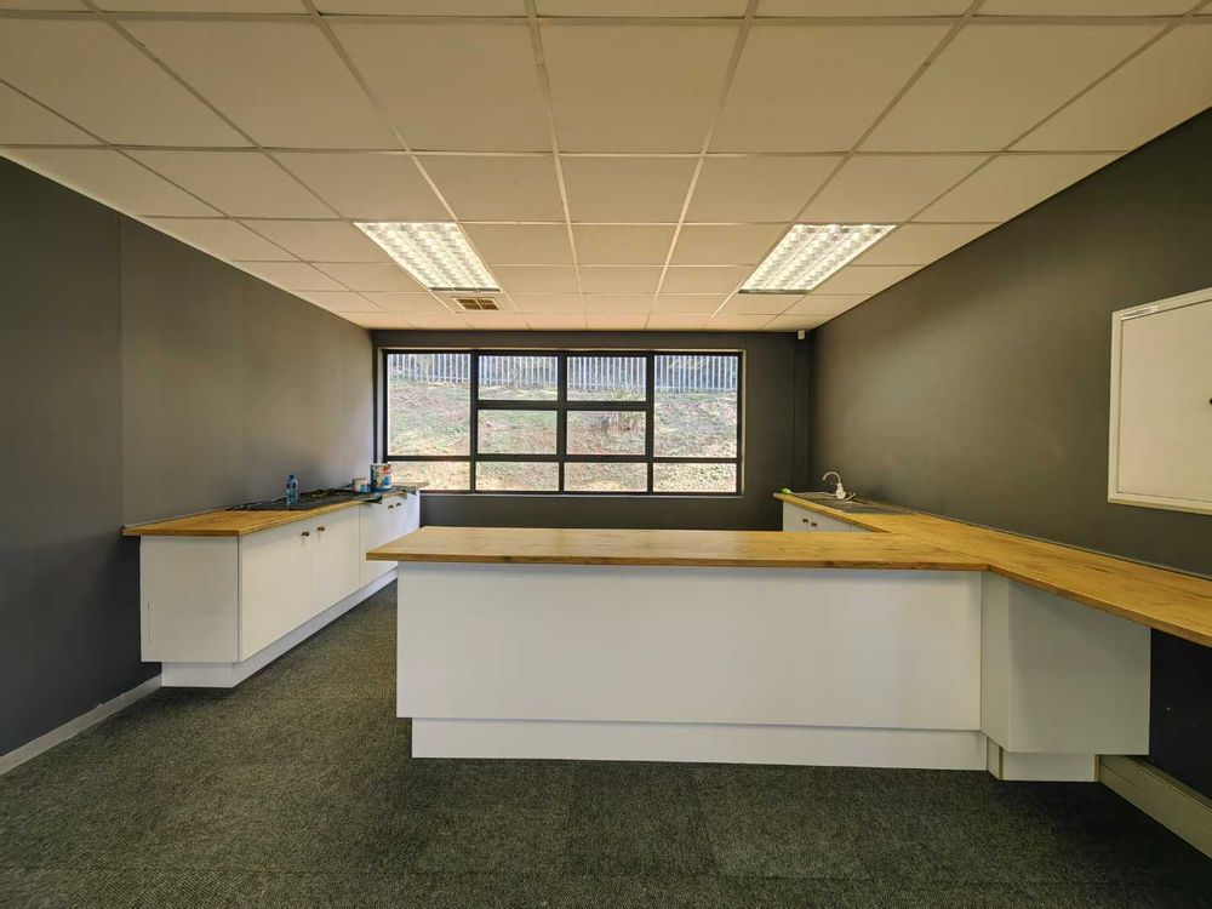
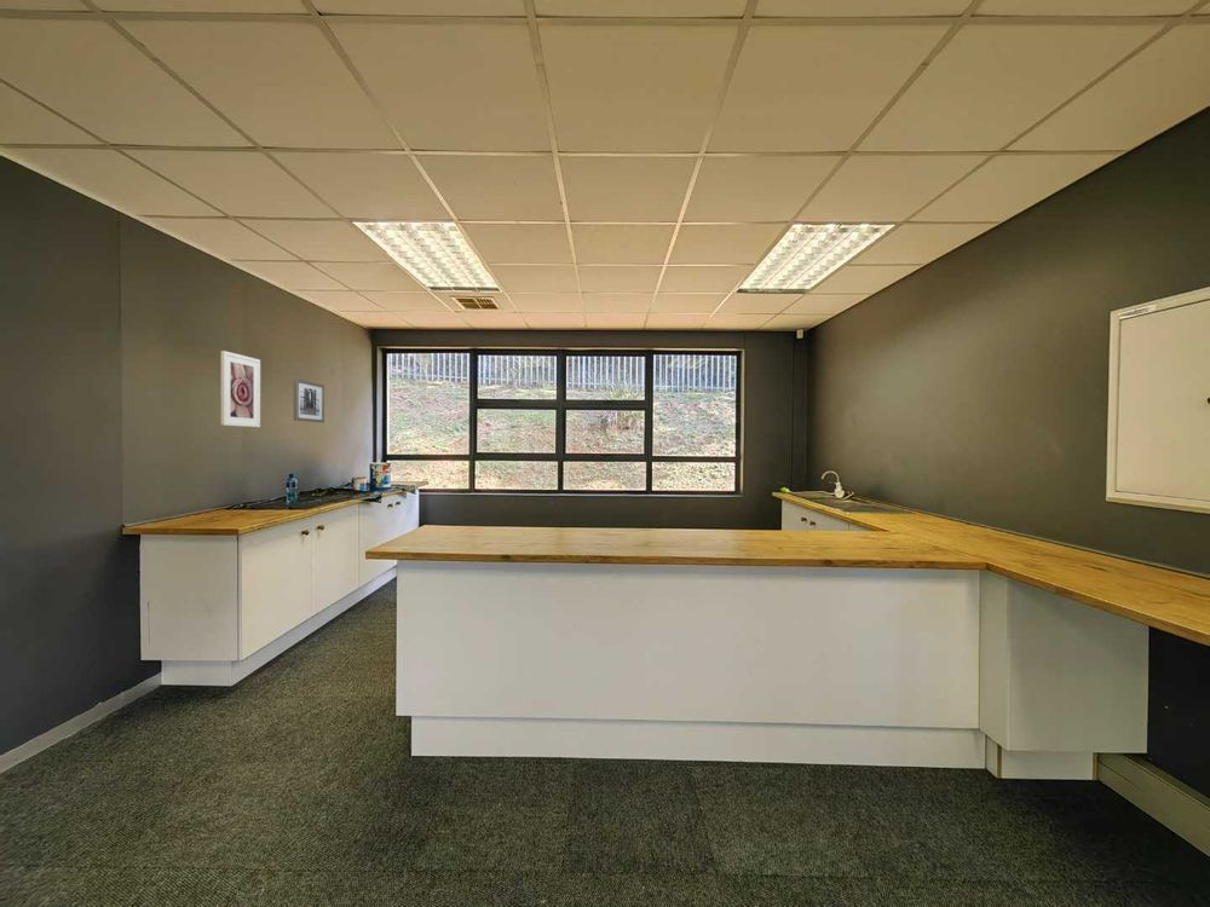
+ wall art [293,379,325,423]
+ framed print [220,349,261,428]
